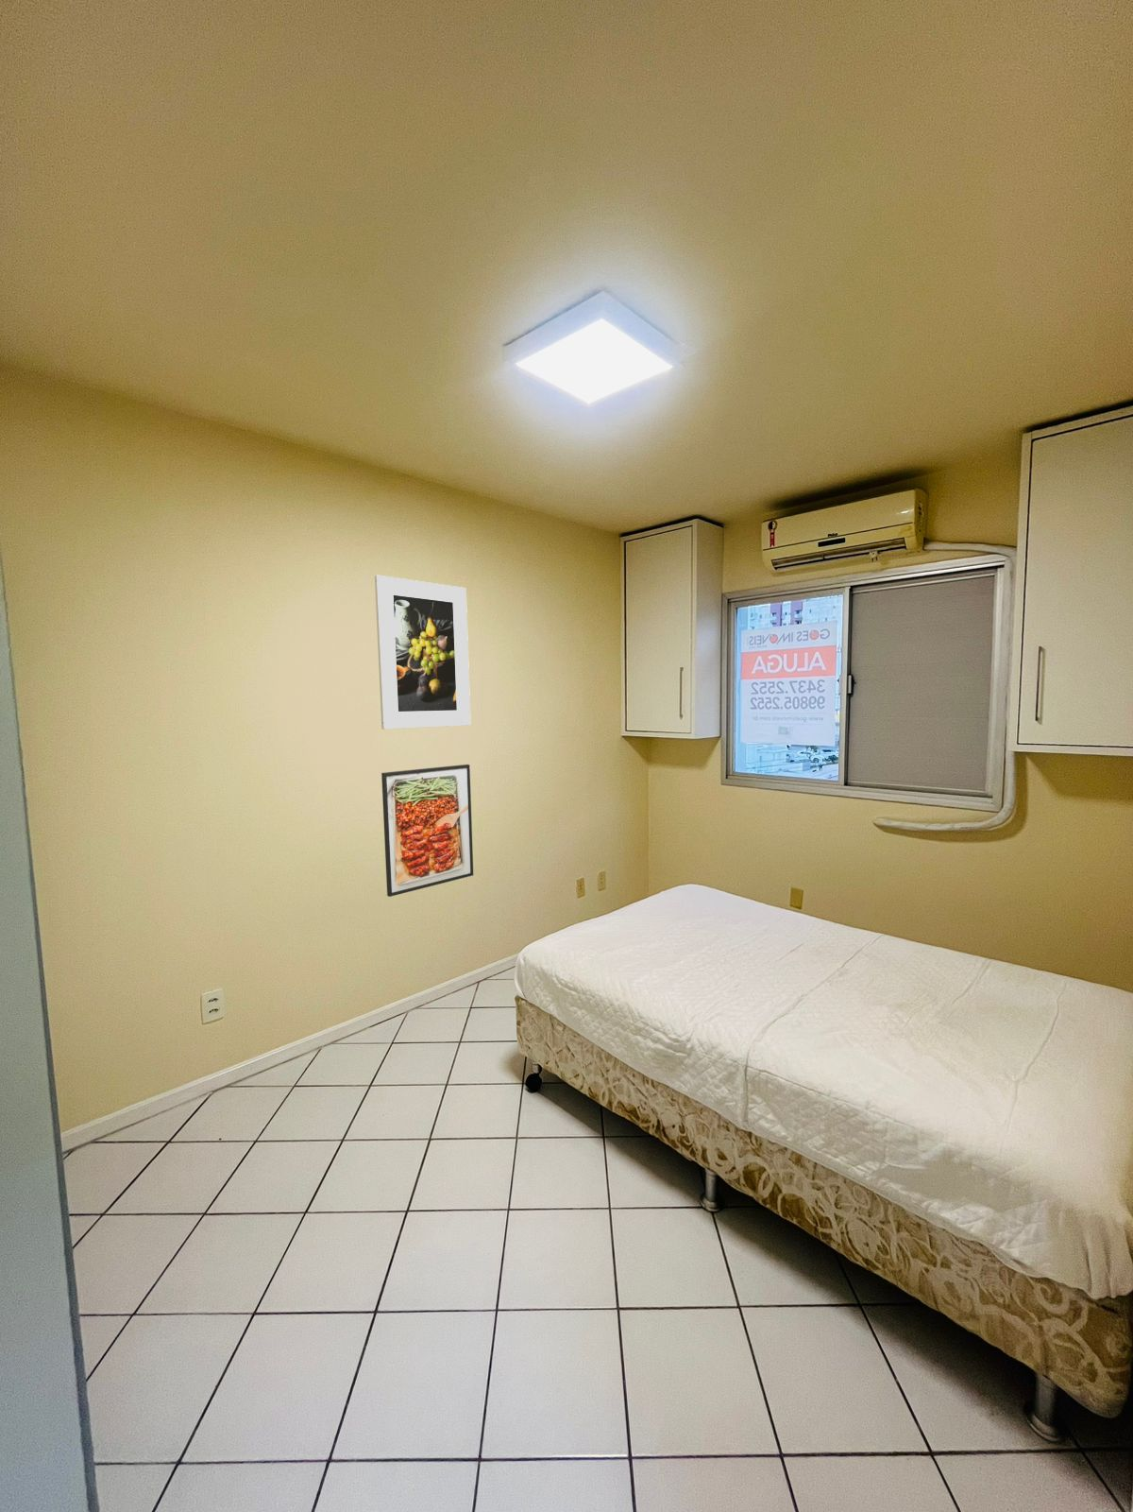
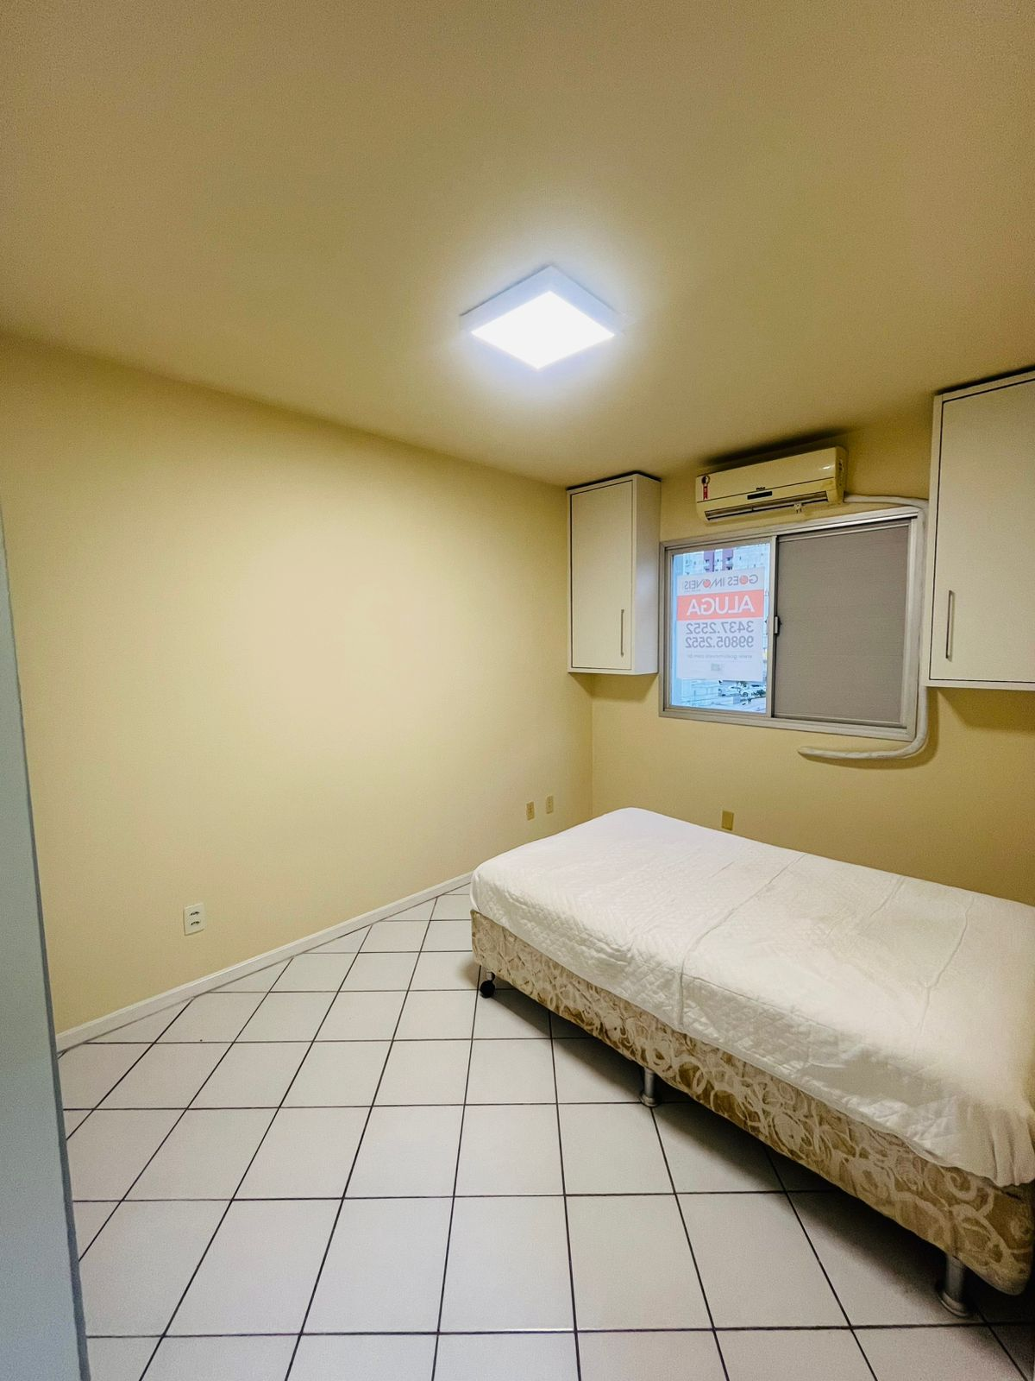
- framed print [374,575,472,731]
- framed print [381,763,474,898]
